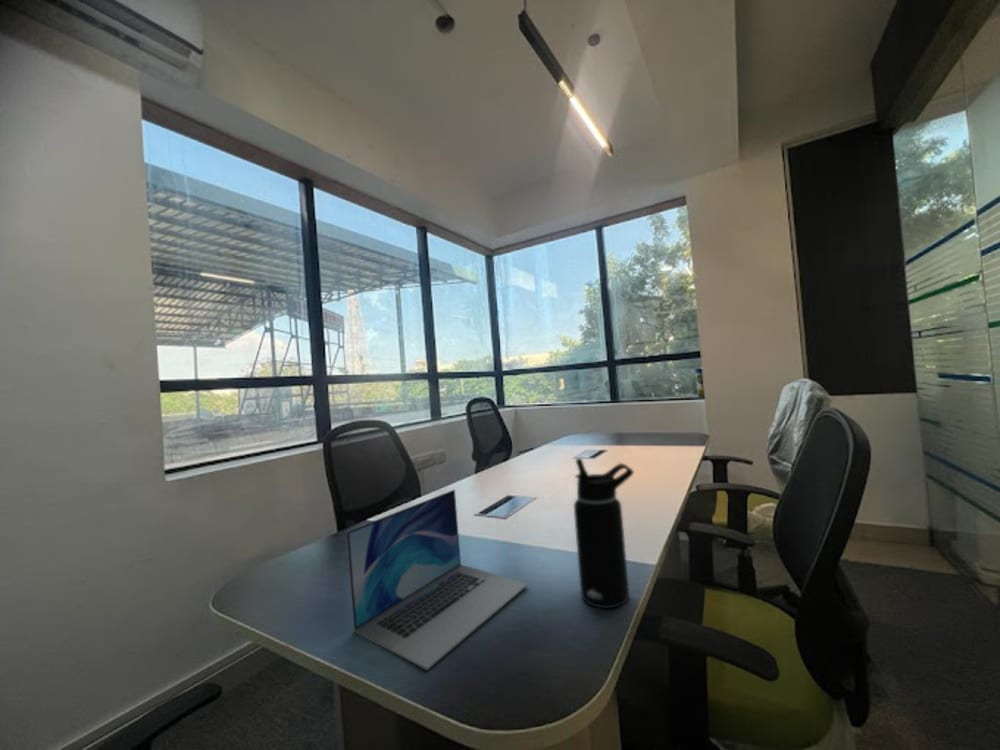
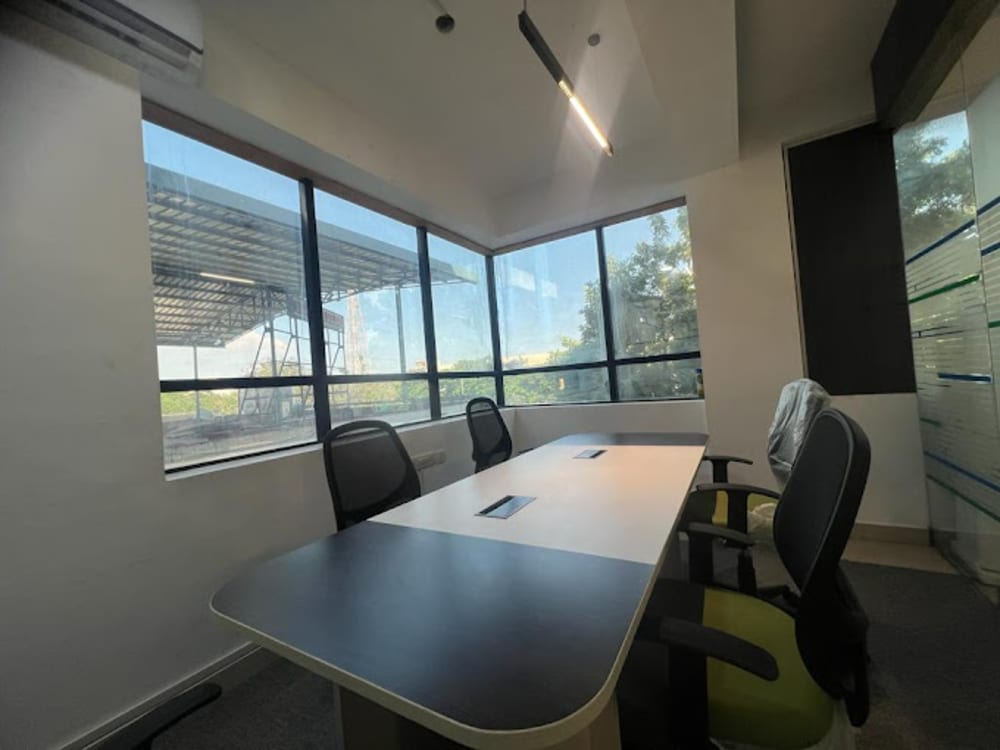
- laptop [345,489,529,671]
- water bottle [573,457,635,609]
